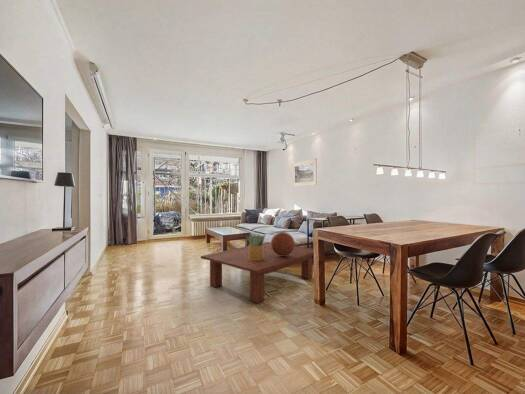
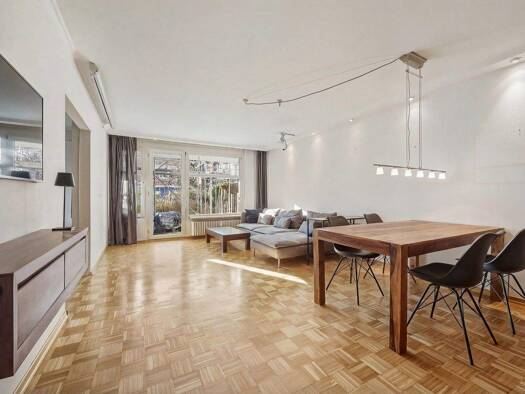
- coffee table [200,241,314,305]
- potted plant [245,232,266,260]
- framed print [292,157,318,188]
- decorative sphere [270,231,296,256]
